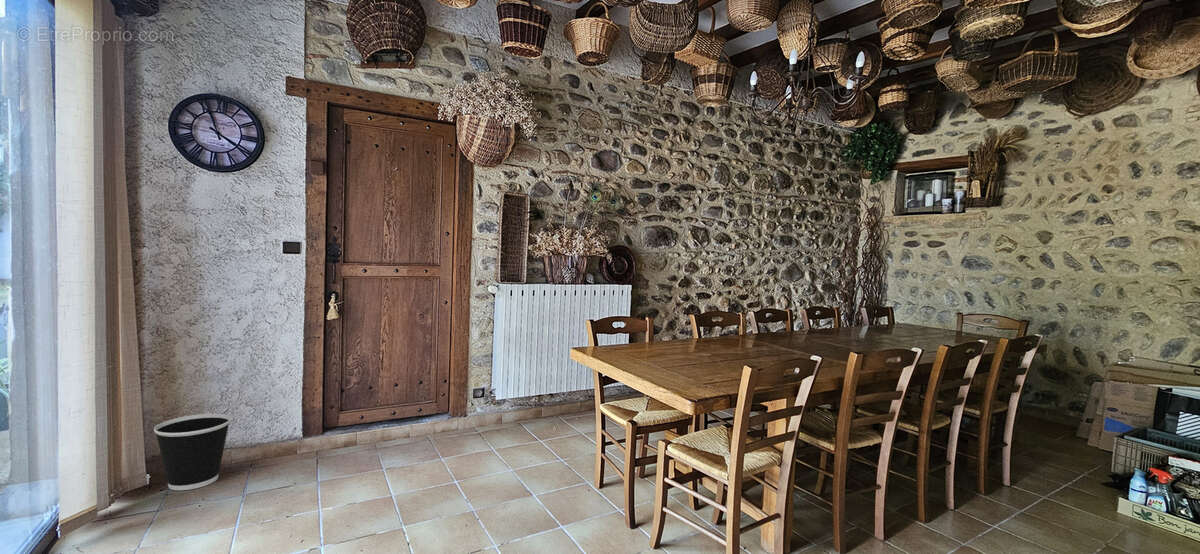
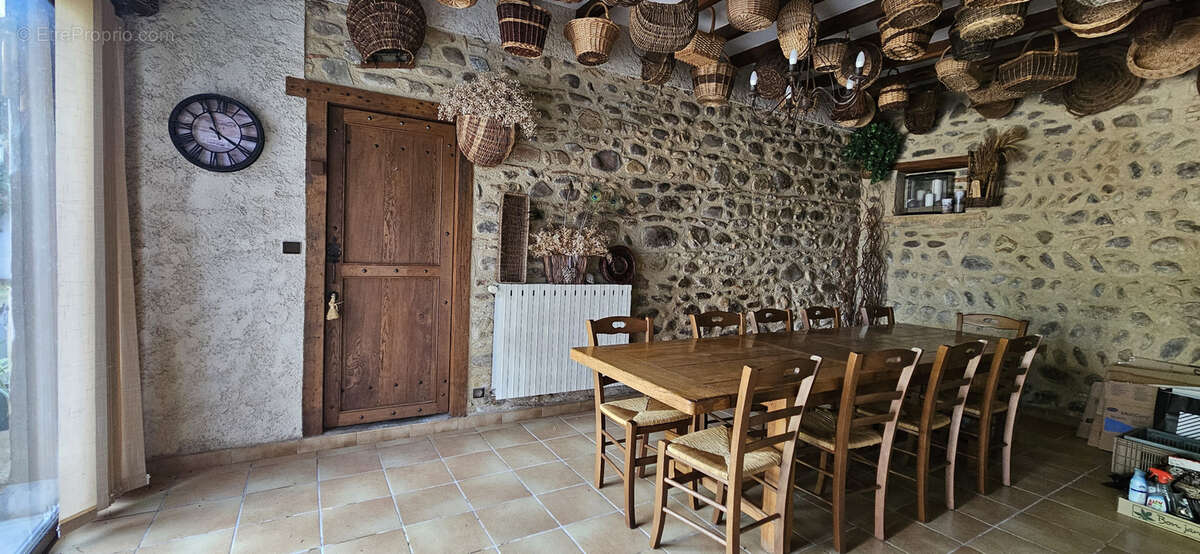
- wastebasket [153,413,232,491]
